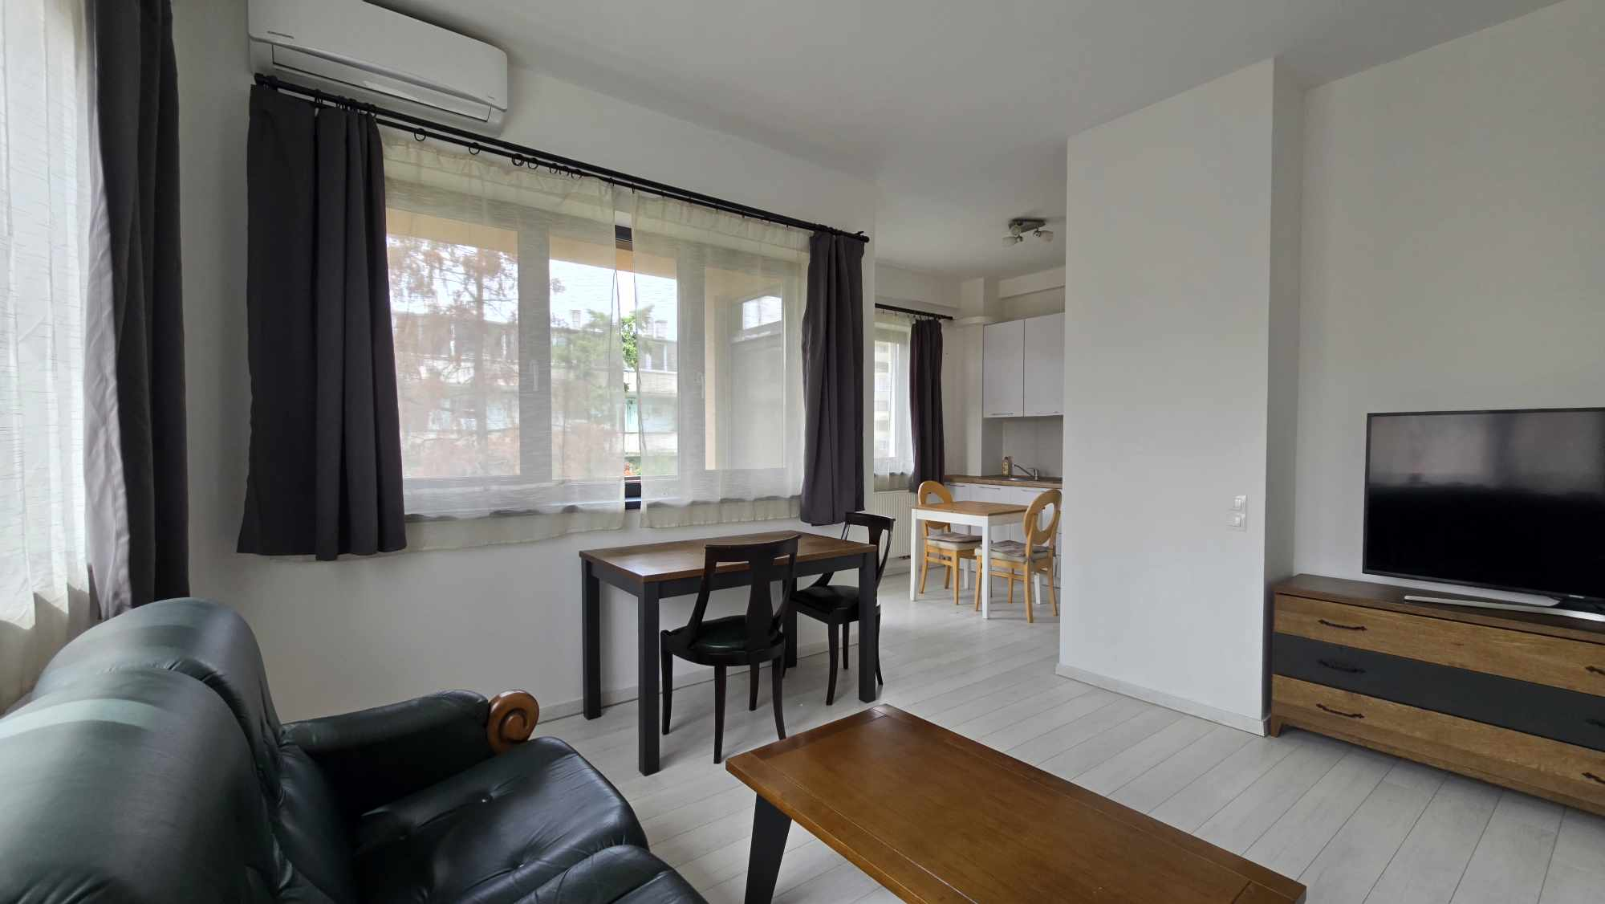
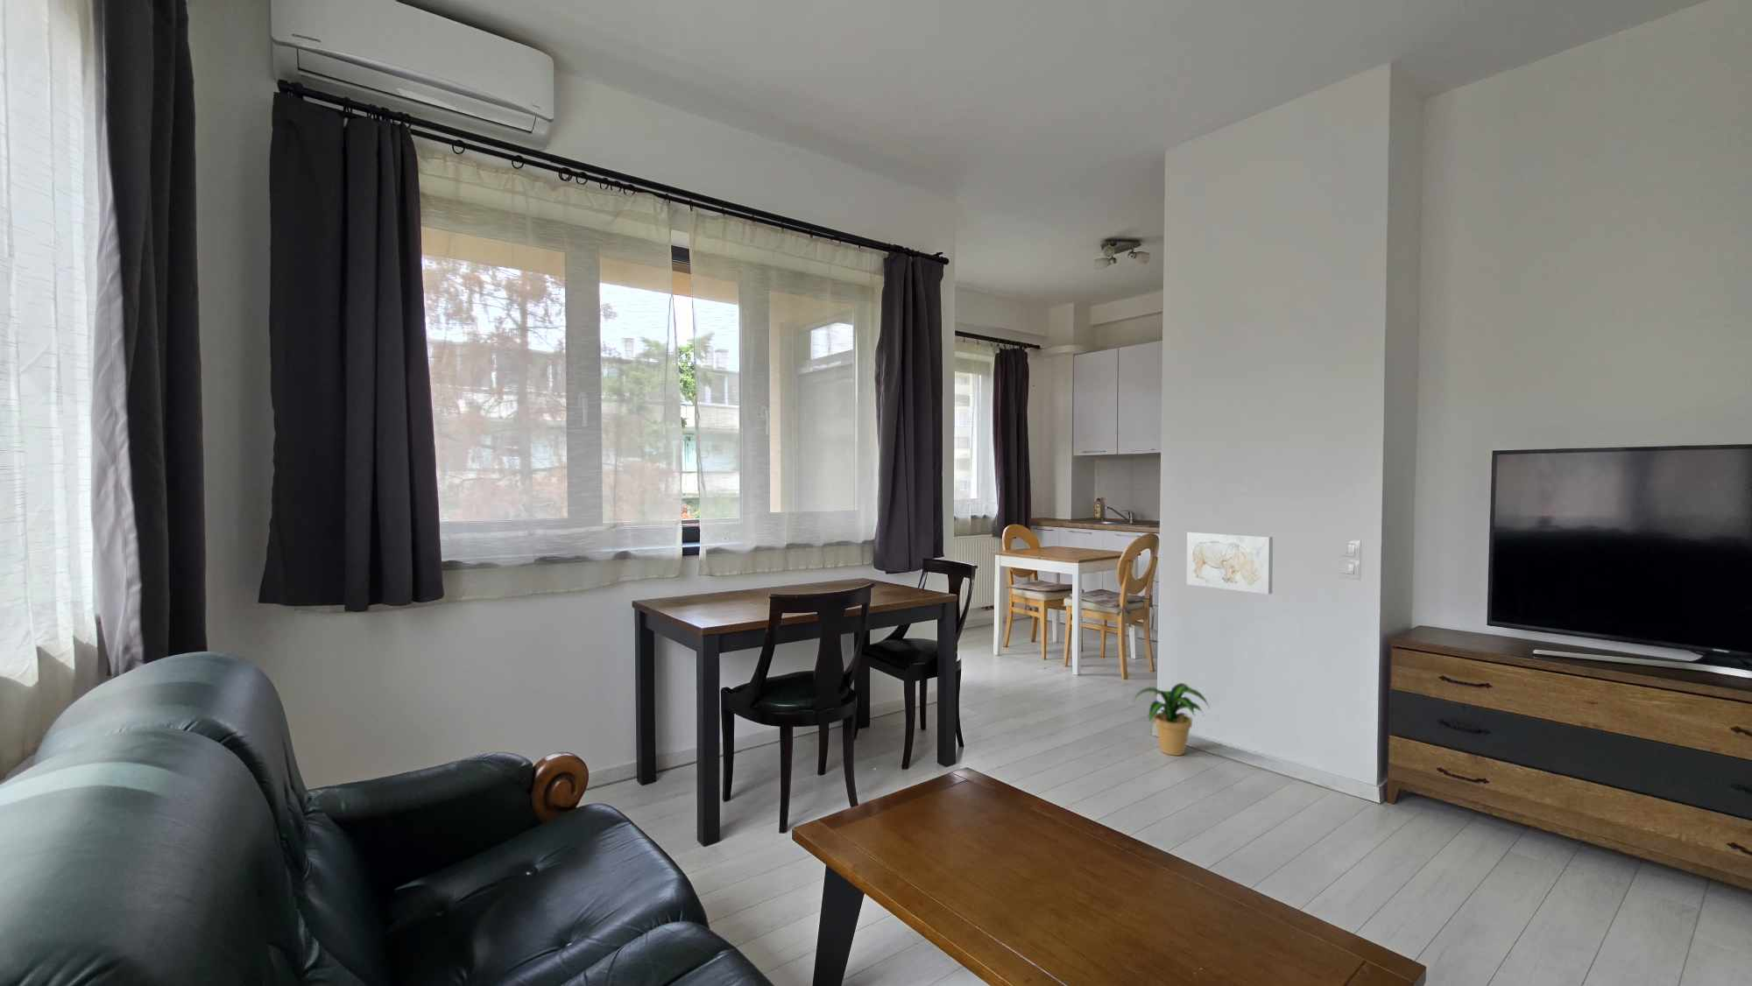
+ wall art [1186,530,1274,595]
+ potted plant [1132,682,1211,756]
